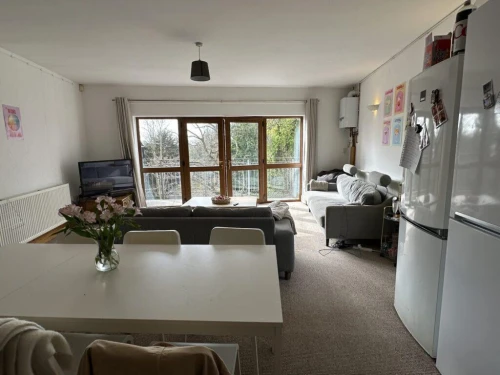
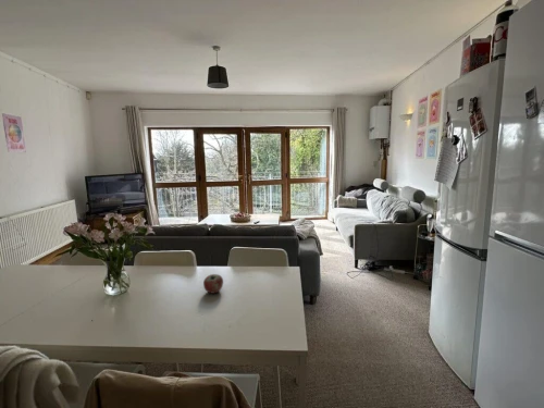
+ apple [202,273,224,295]
